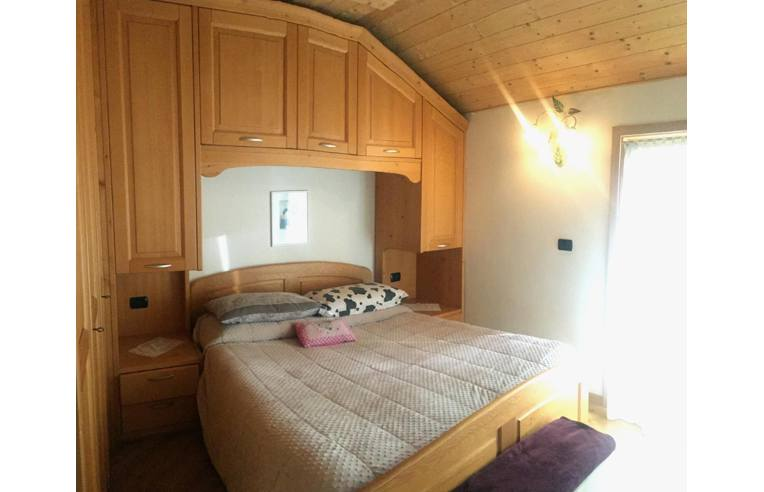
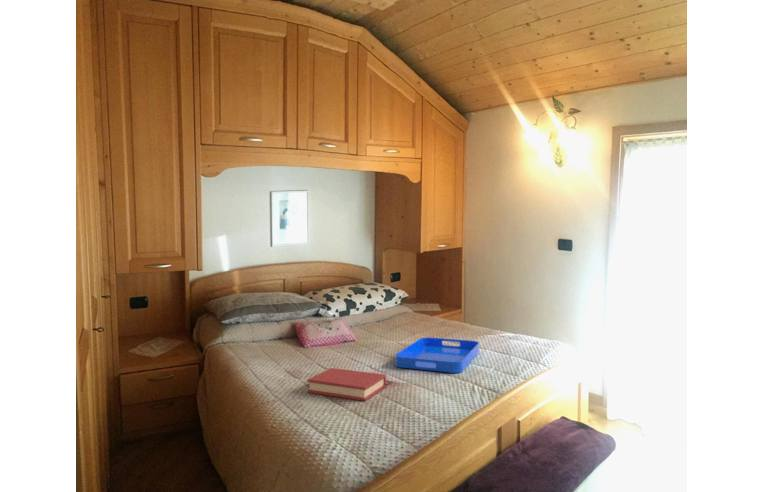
+ serving tray [394,336,480,374]
+ hardback book [306,367,387,402]
